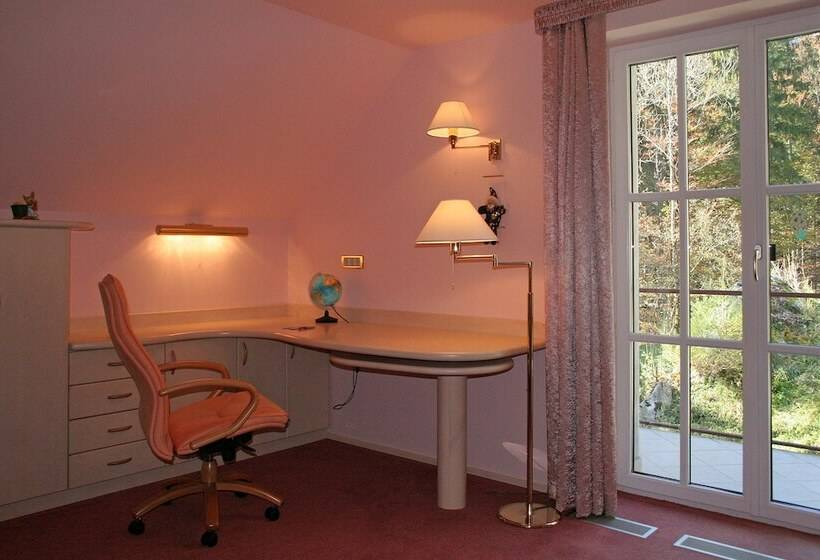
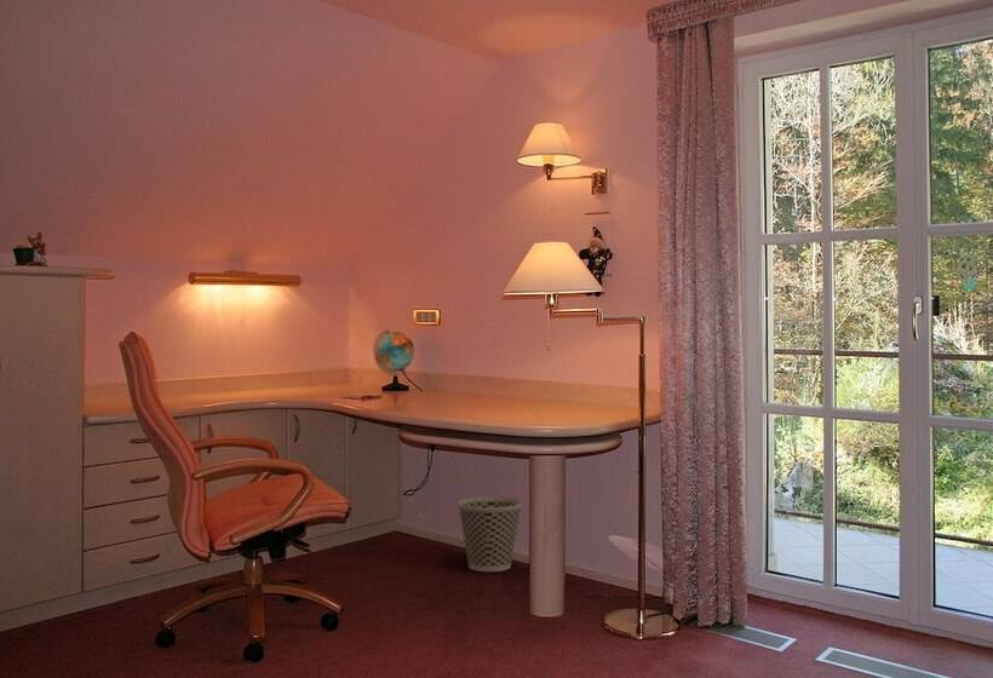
+ wastebasket [457,495,523,573]
